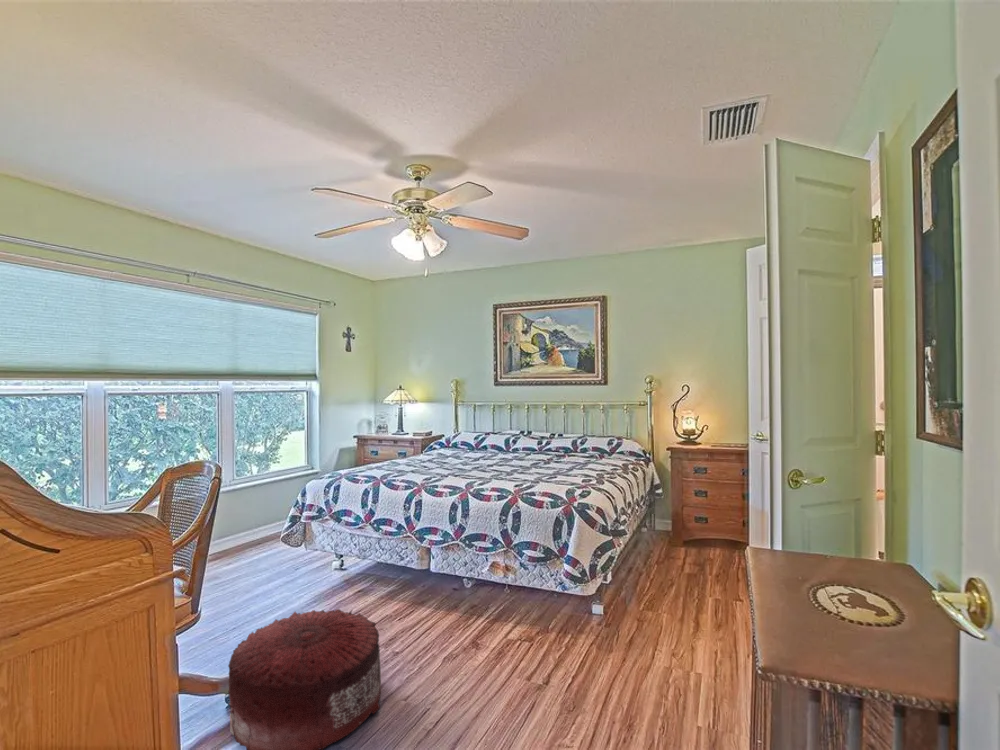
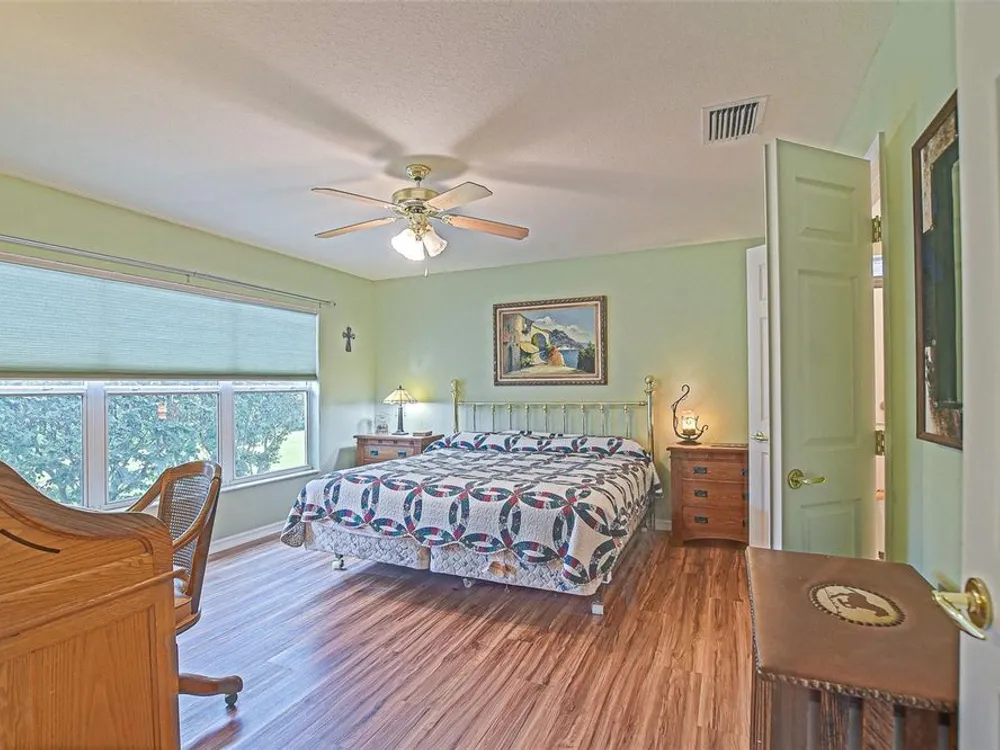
- pouf [227,608,382,750]
